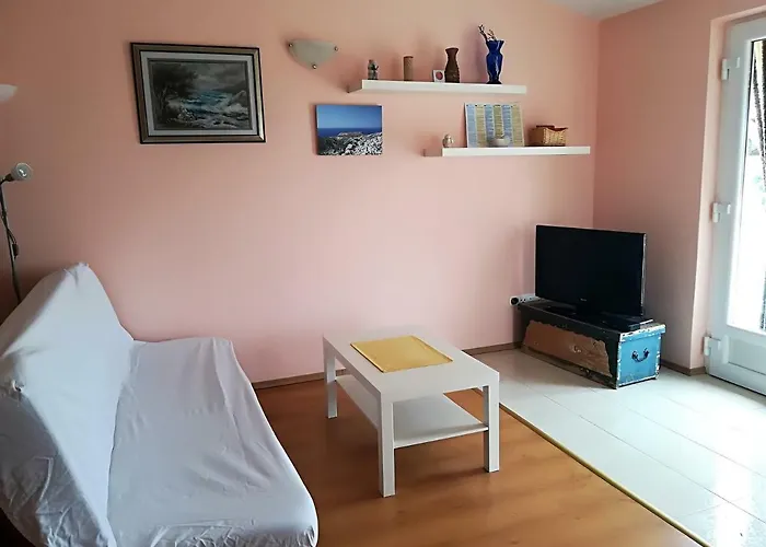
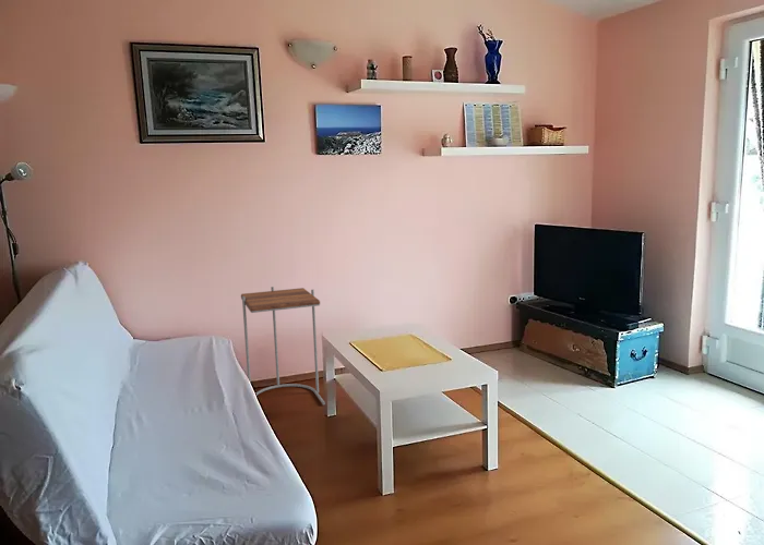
+ side table [240,286,326,405]
